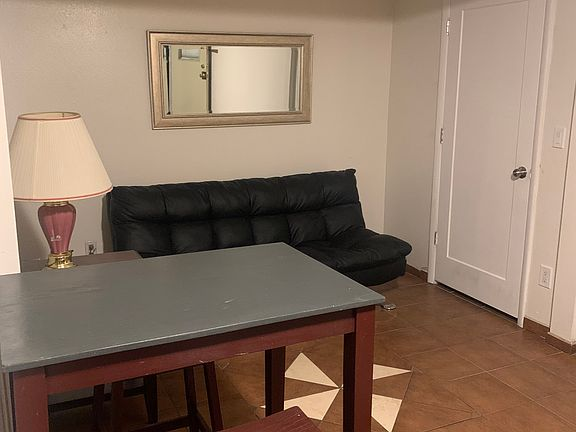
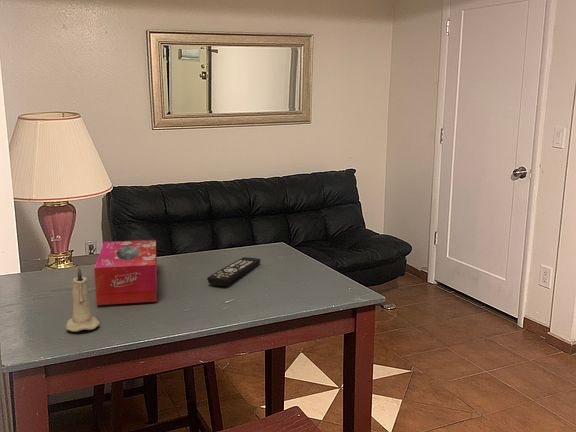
+ remote control [206,256,261,287]
+ tissue box [93,239,158,306]
+ candle [65,266,101,333]
